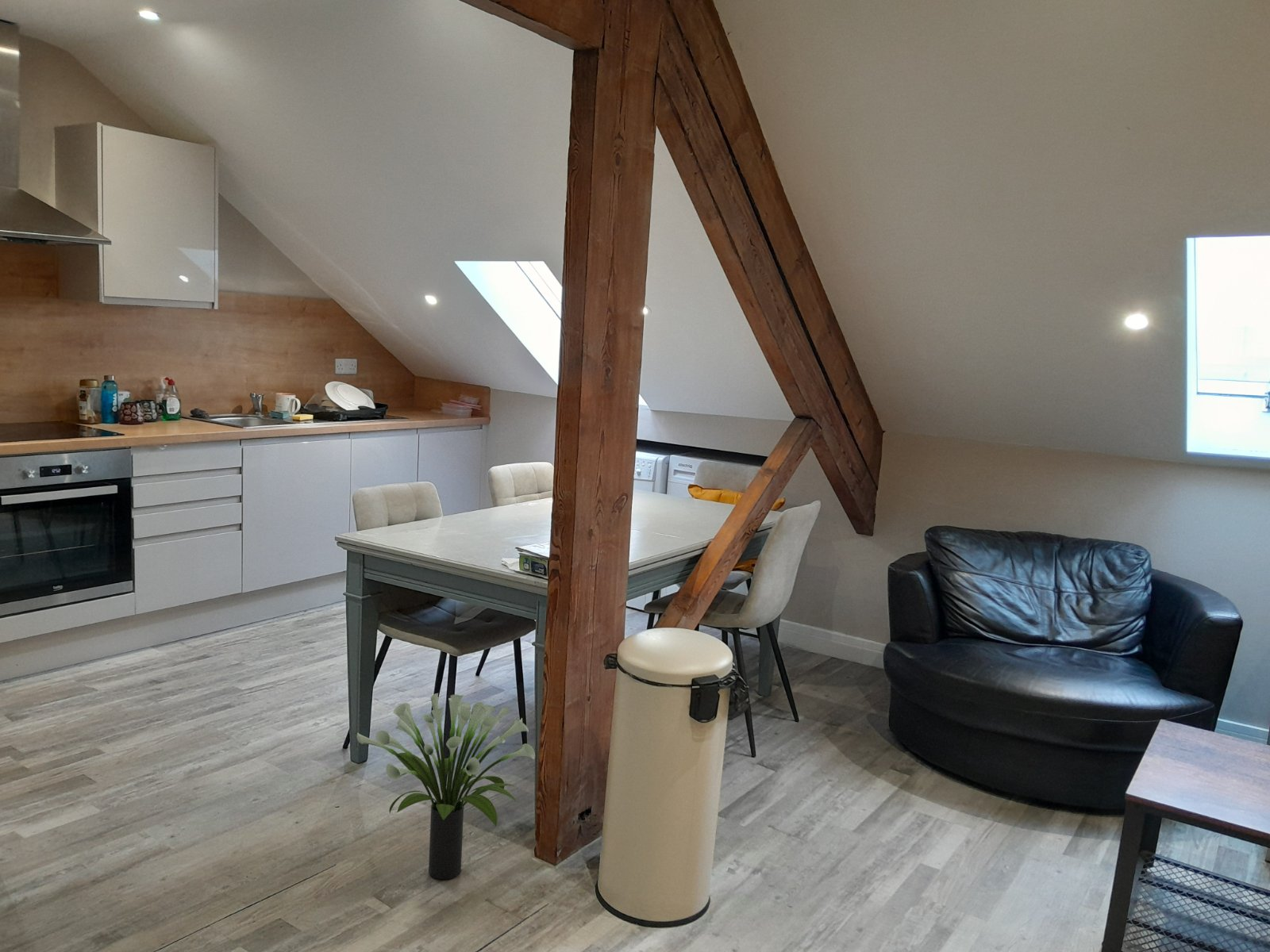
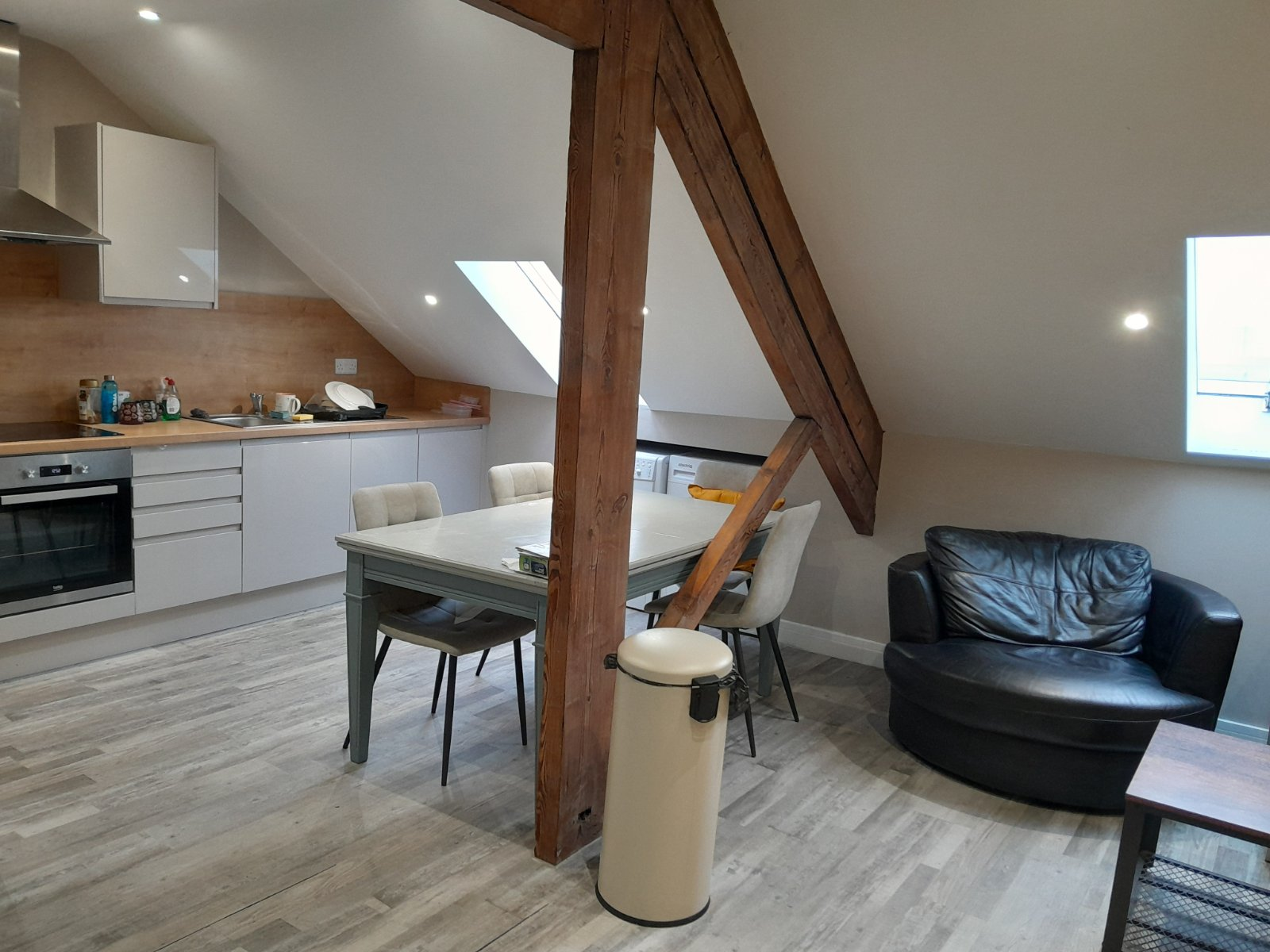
- potted plant [356,693,536,880]
